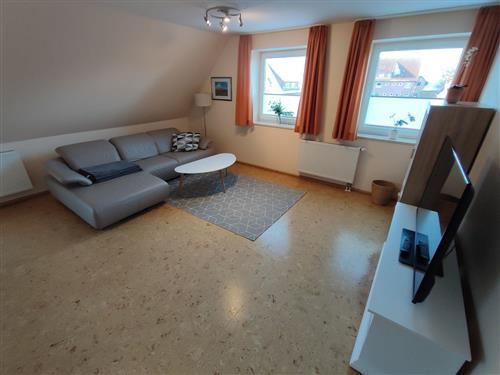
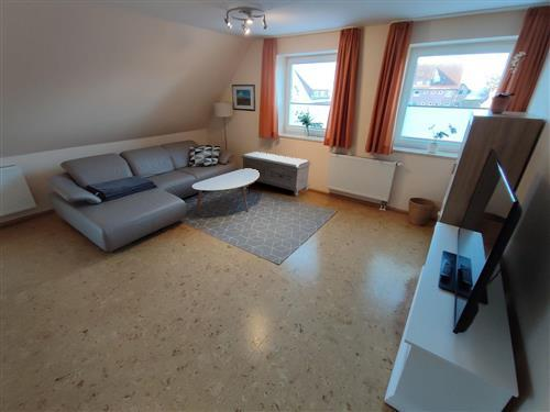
+ bench [240,151,312,197]
